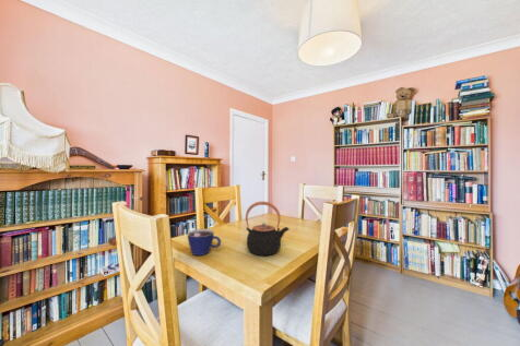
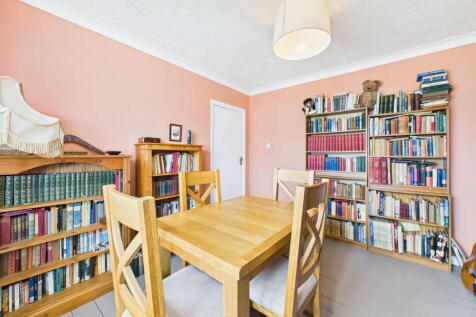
- teapot [245,201,291,256]
- cup [187,228,222,256]
